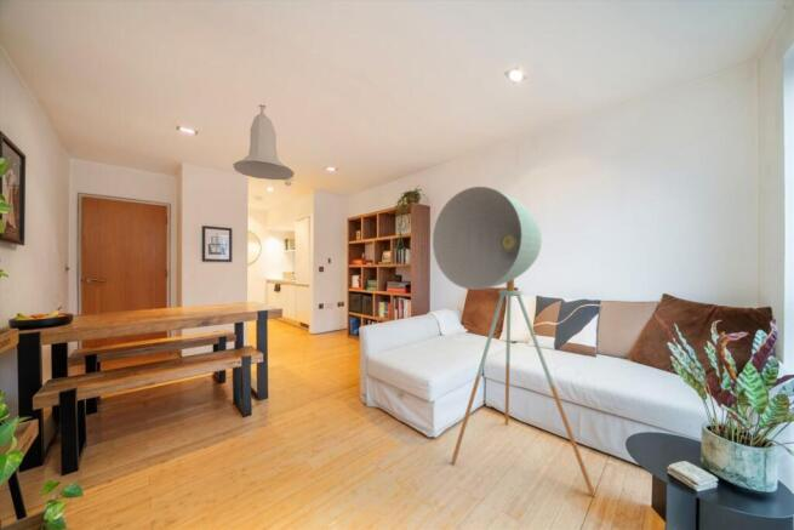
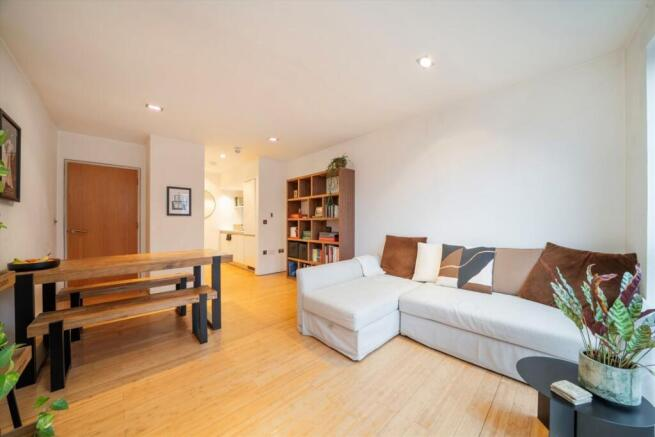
- pendant light [232,103,296,181]
- floor lamp [432,186,596,497]
